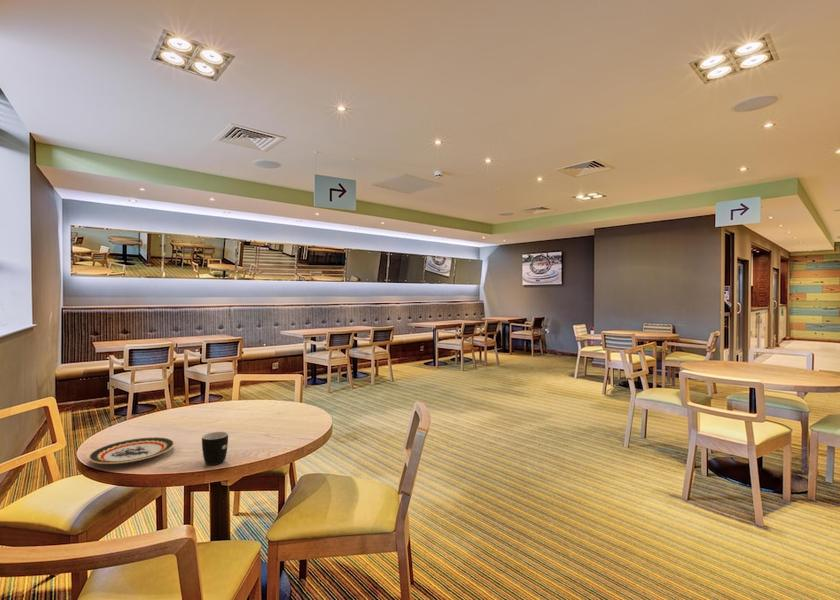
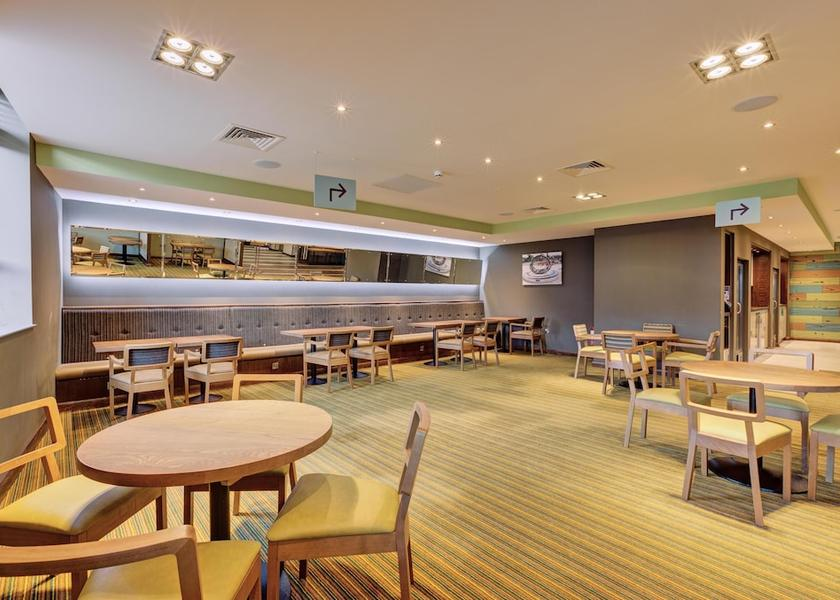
- plate [87,436,176,465]
- mug [201,431,229,466]
